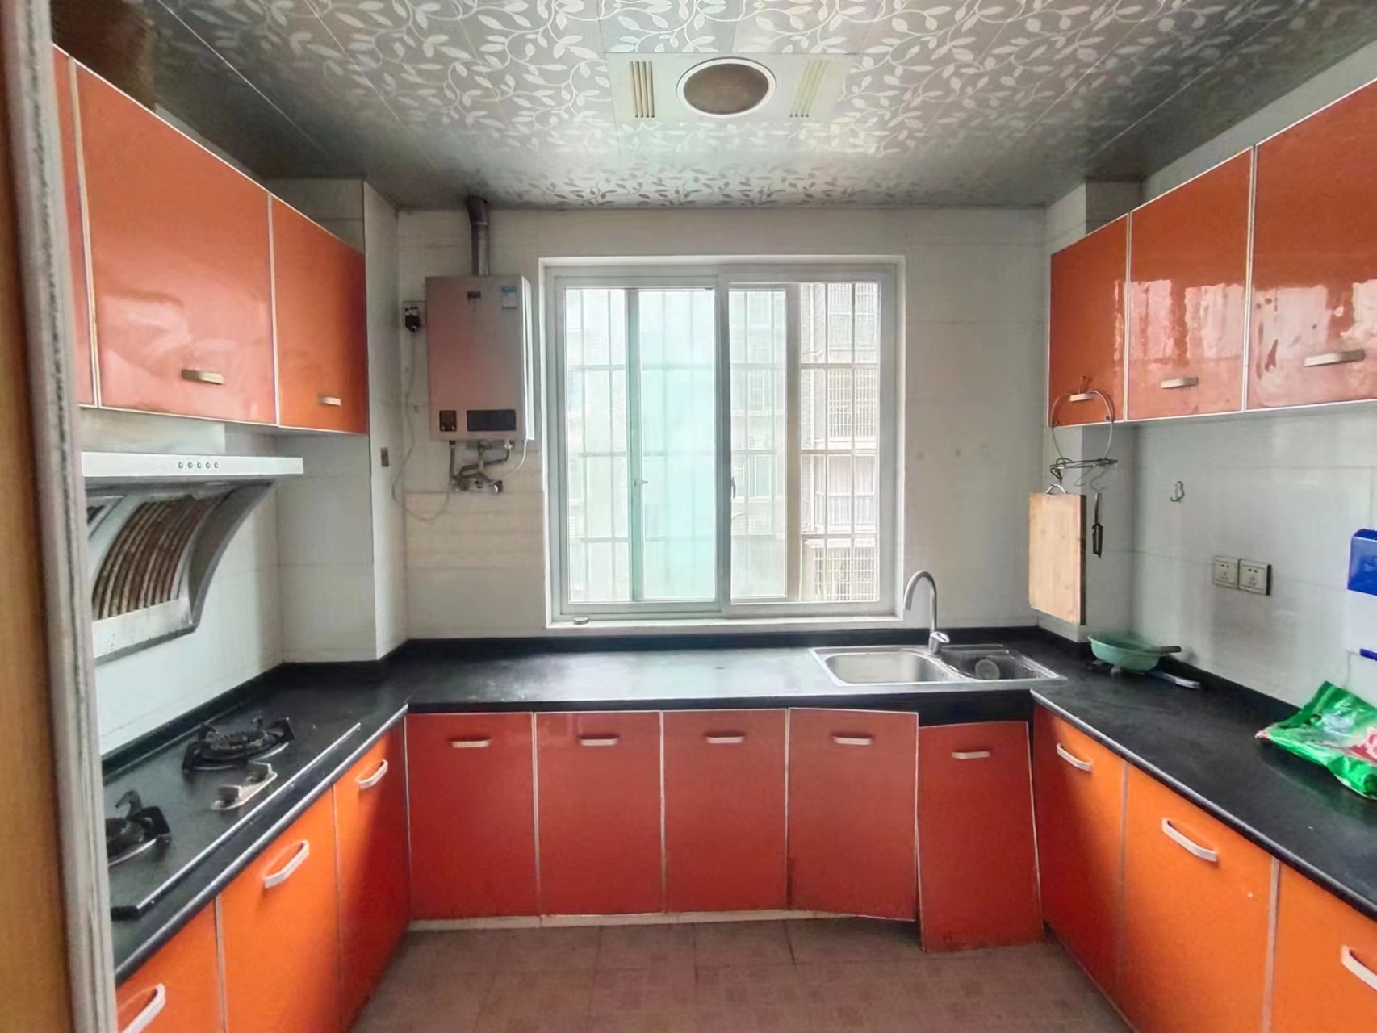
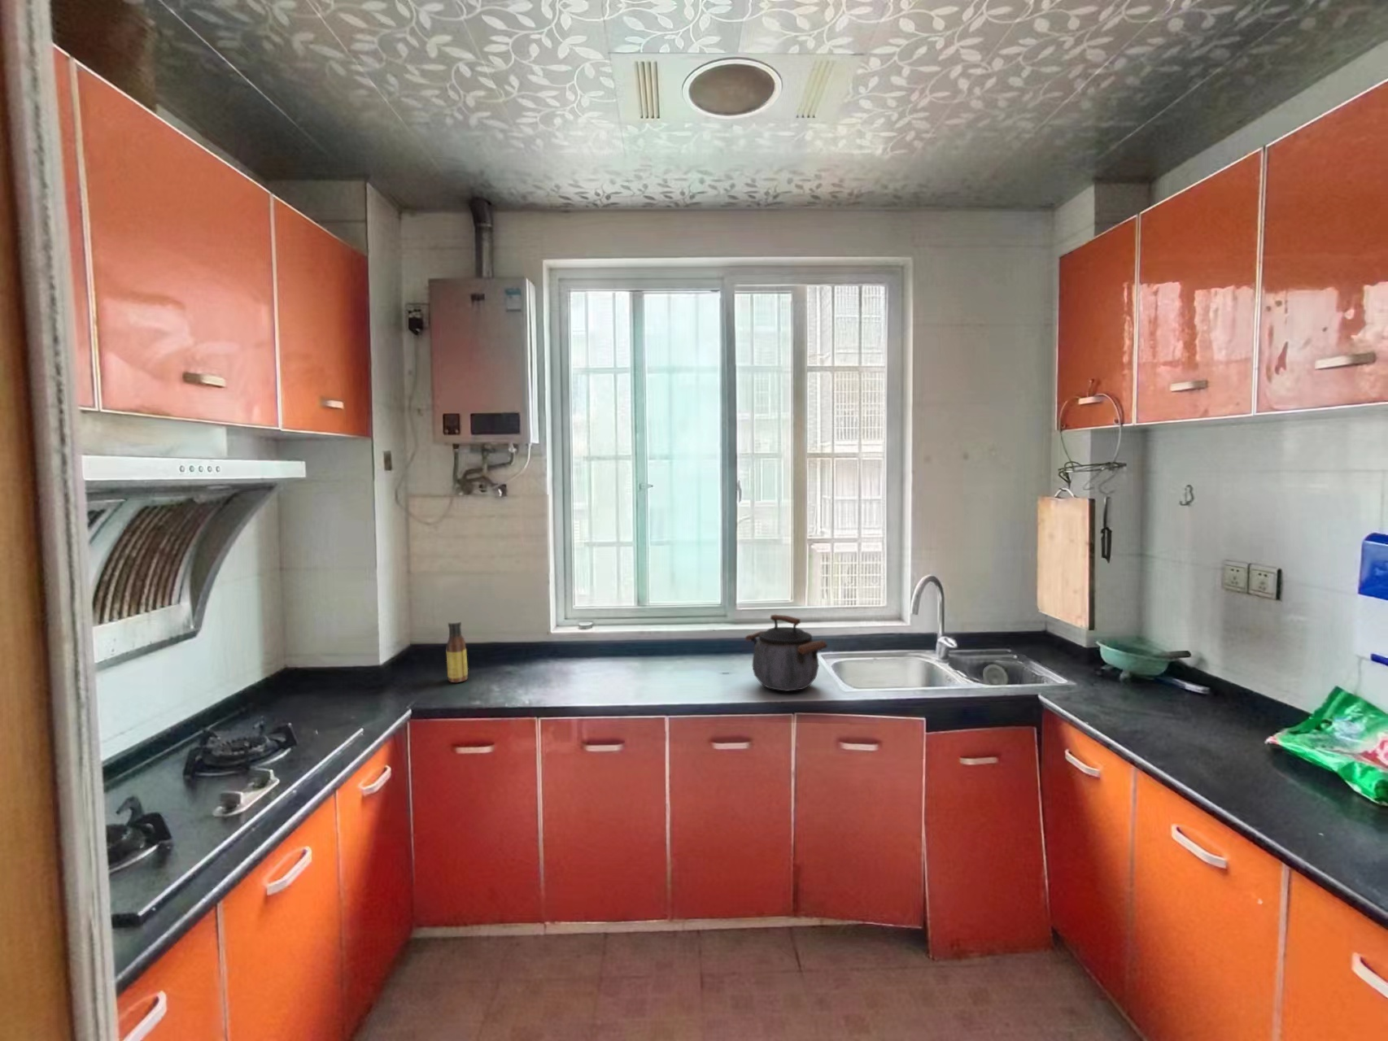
+ sauce bottle [445,620,468,683]
+ kettle [745,615,828,692]
